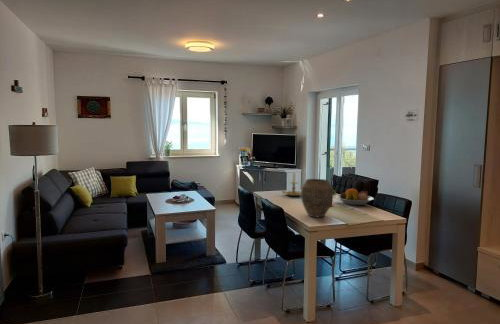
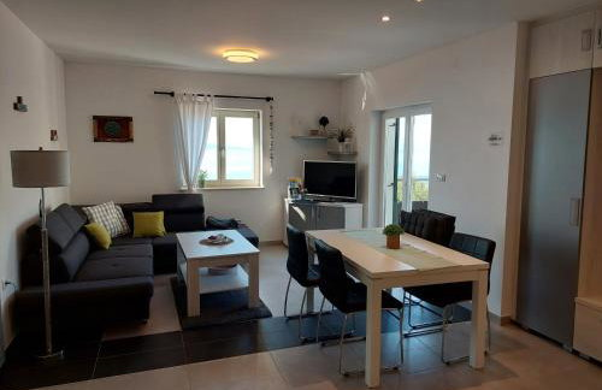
- fruit bowl [335,187,375,206]
- candle holder [280,172,301,197]
- vase [300,178,335,218]
